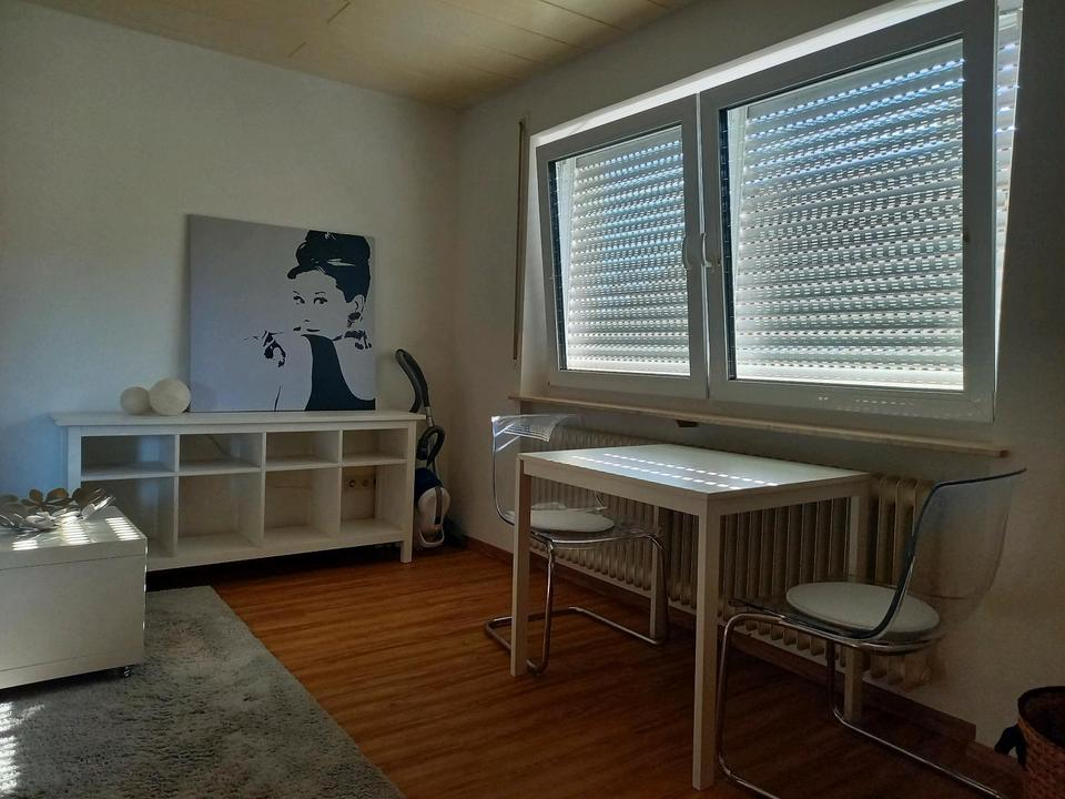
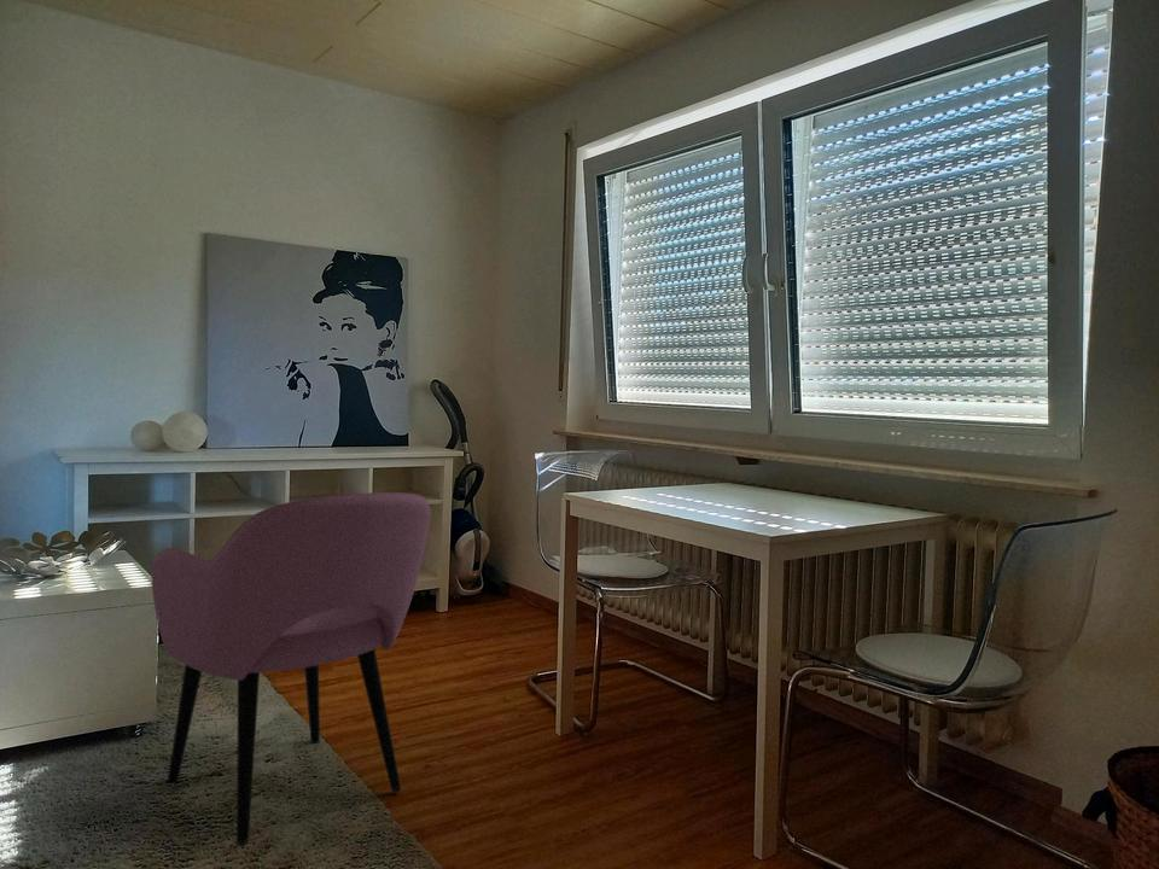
+ armchair [151,491,432,847]
